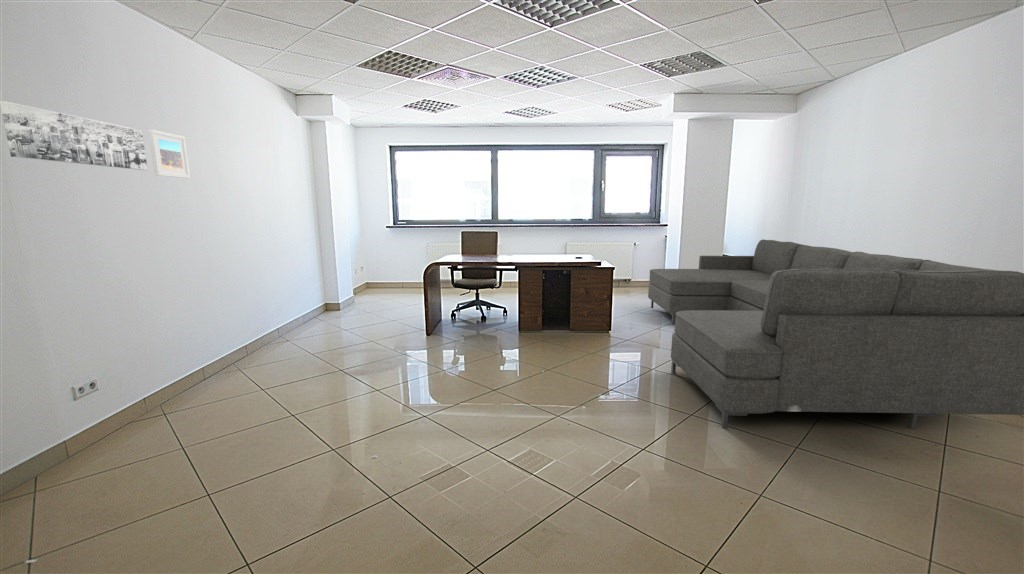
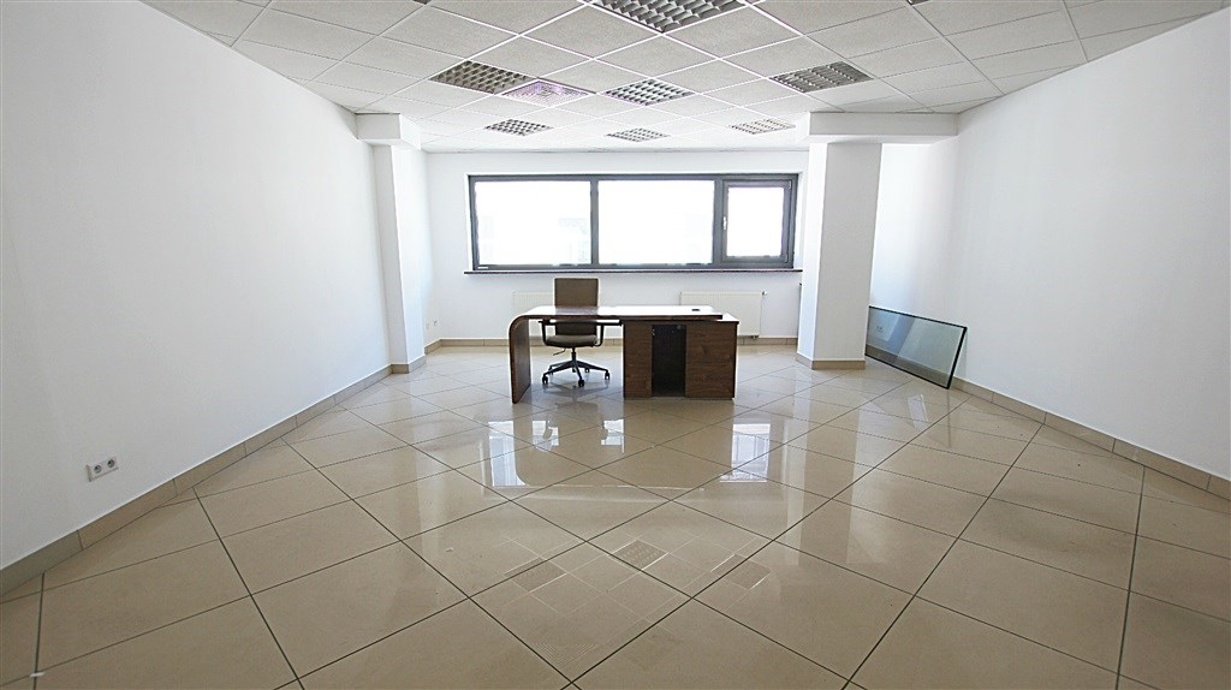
- sofa [647,239,1024,430]
- wall art [0,100,149,171]
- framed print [147,128,191,179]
